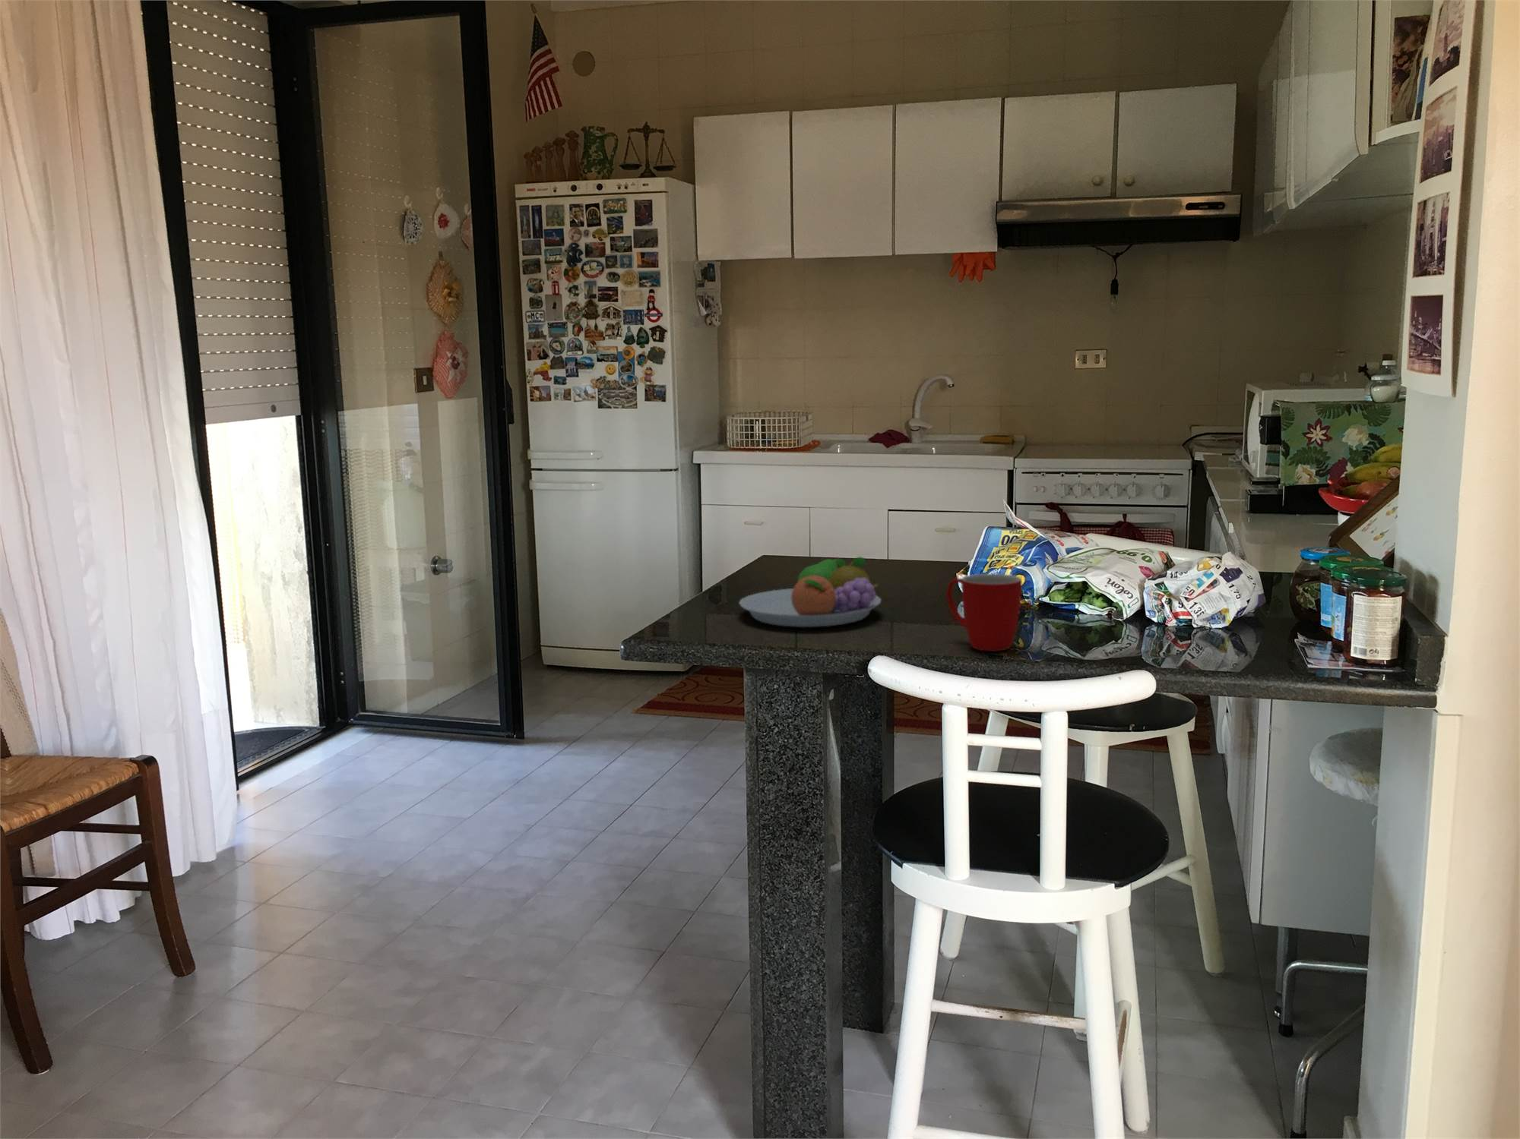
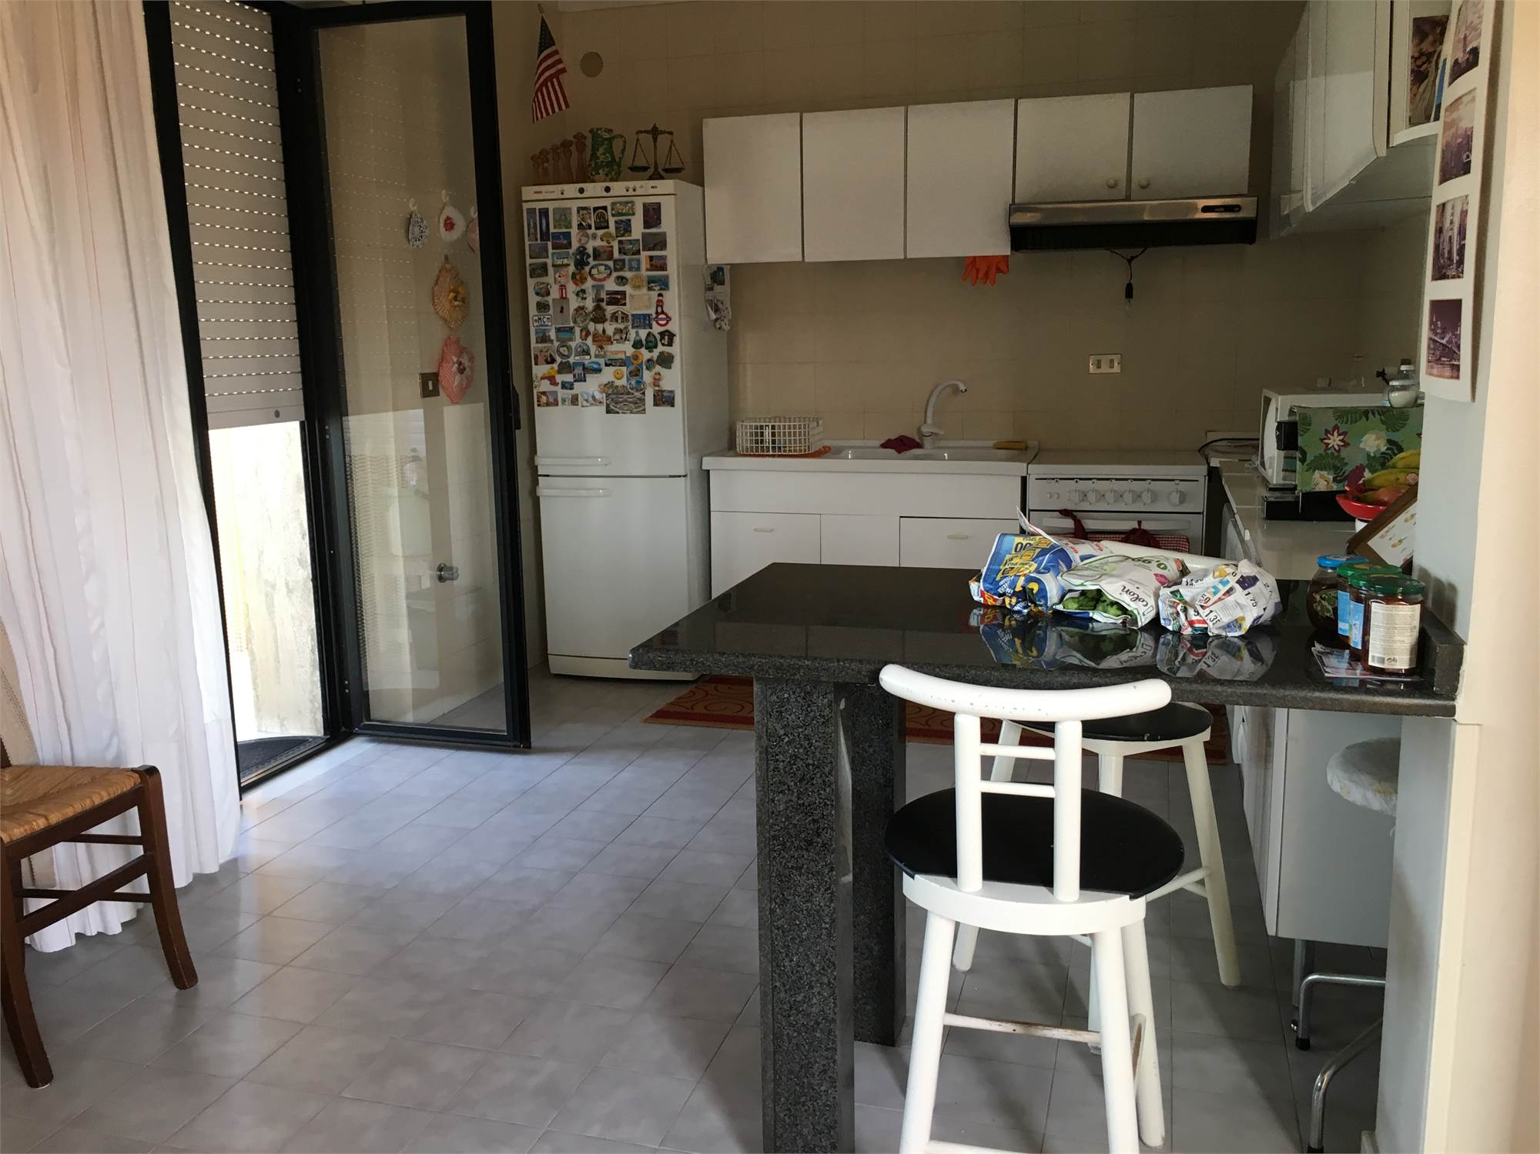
- fruit bowl [738,556,882,628]
- mug [947,573,1023,652]
